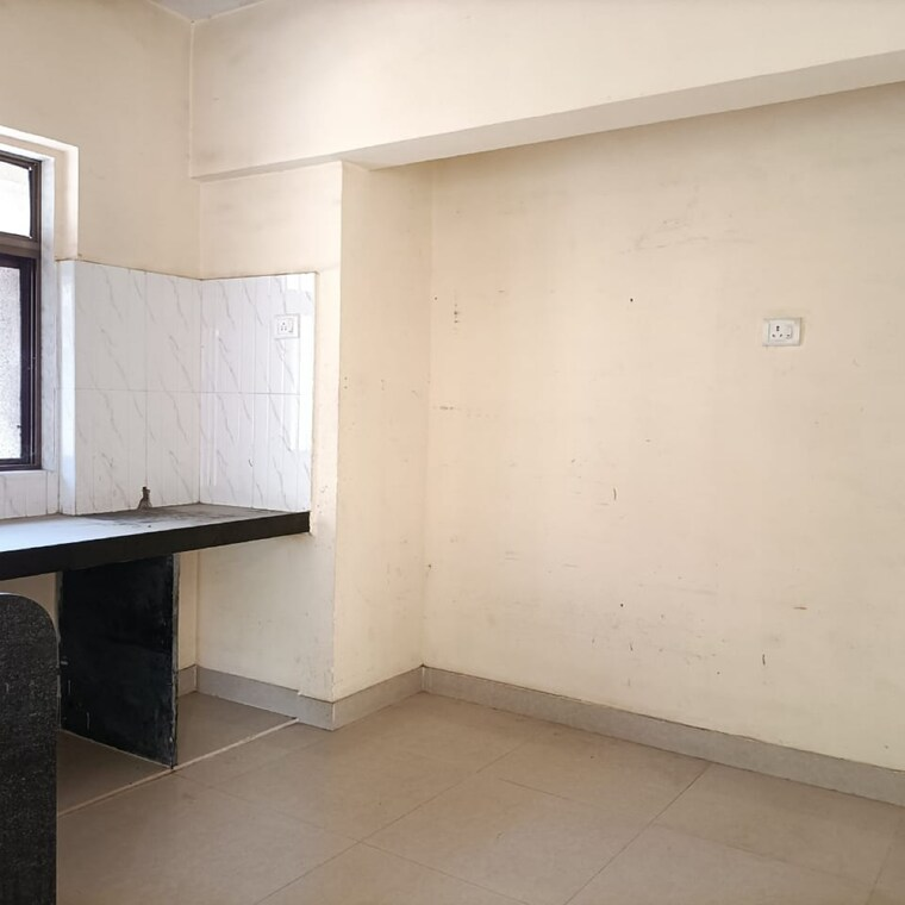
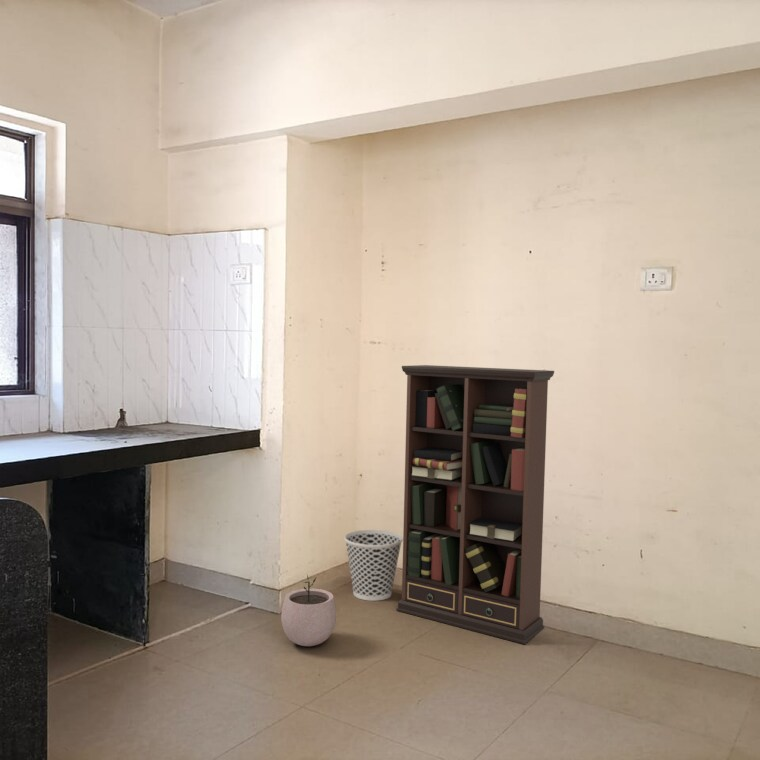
+ plant pot [280,574,337,647]
+ bookcase [395,364,555,645]
+ wastebasket [343,529,403,602]
